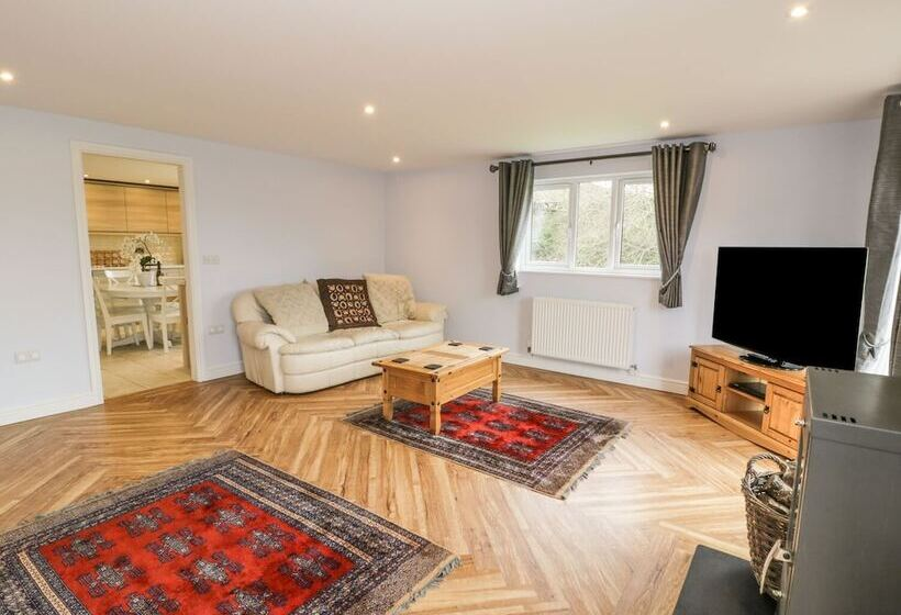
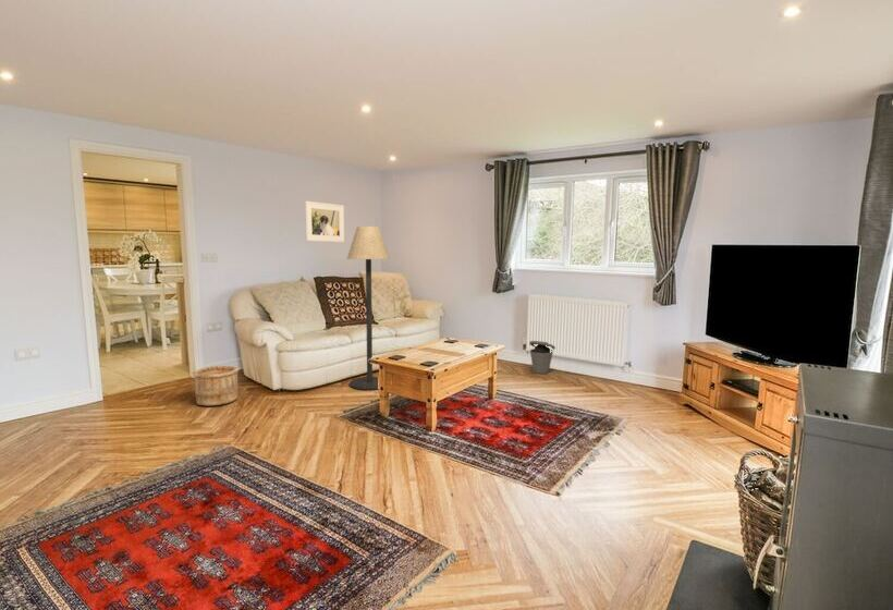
+ floor lamp [345,225,391,391]
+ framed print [304,200,345,243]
+ wooden bucket [192,365,240,407]
+ trash can [528,340,556,375]
